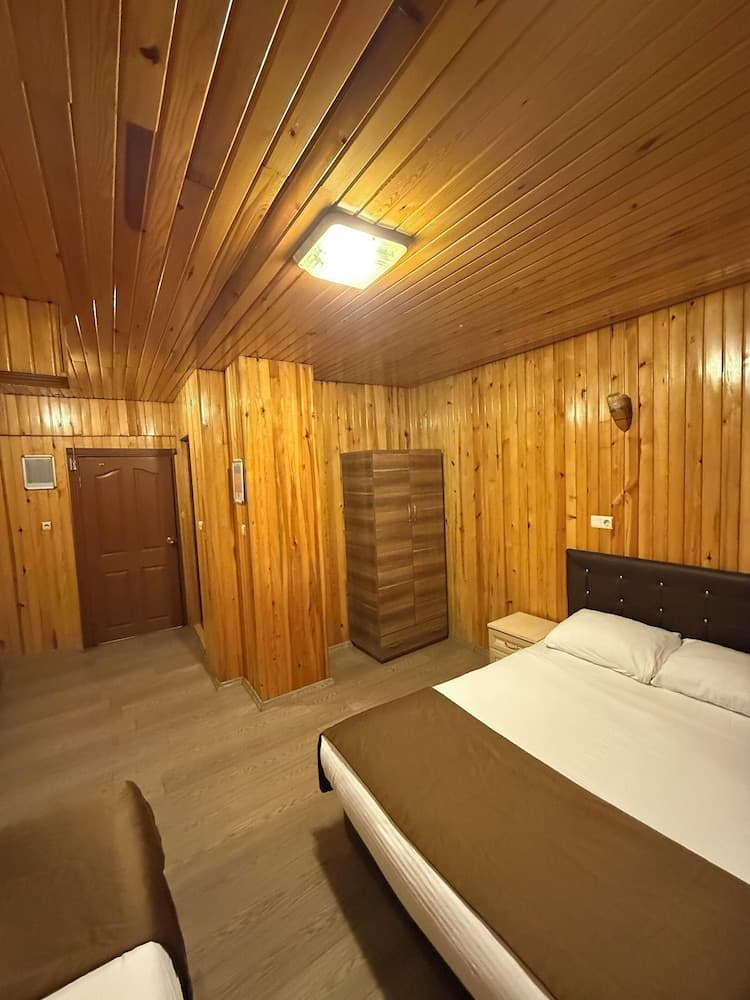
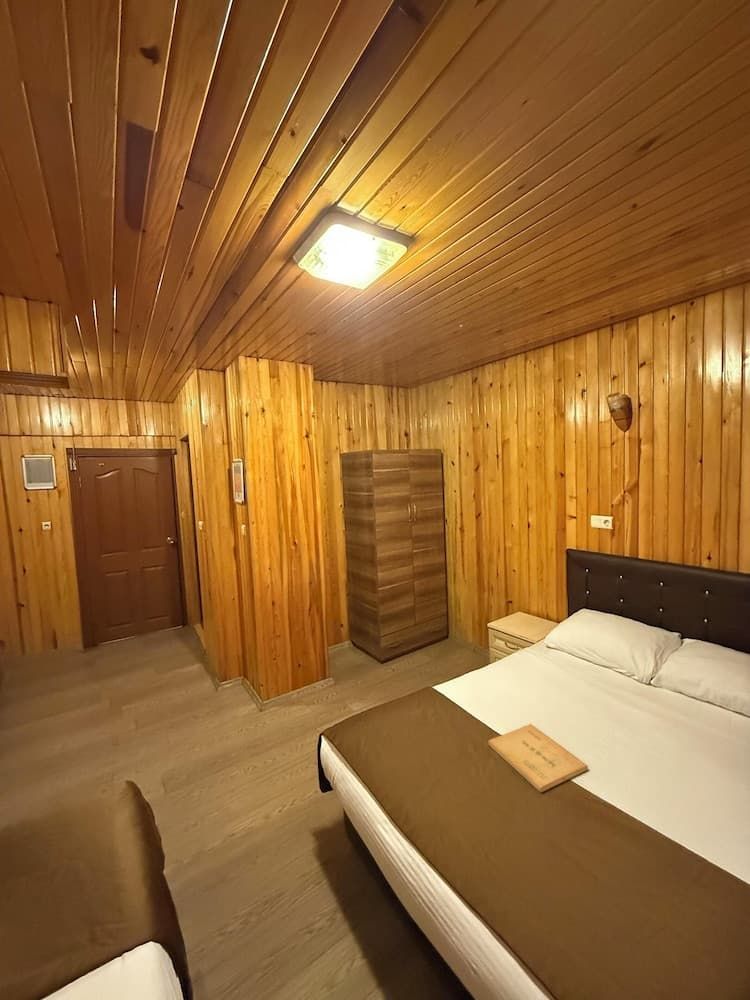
+ book [487,723,589,793]
